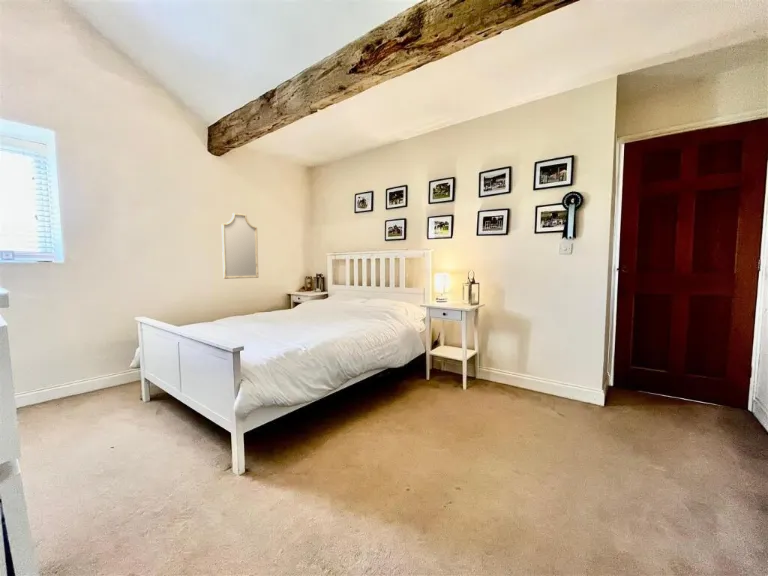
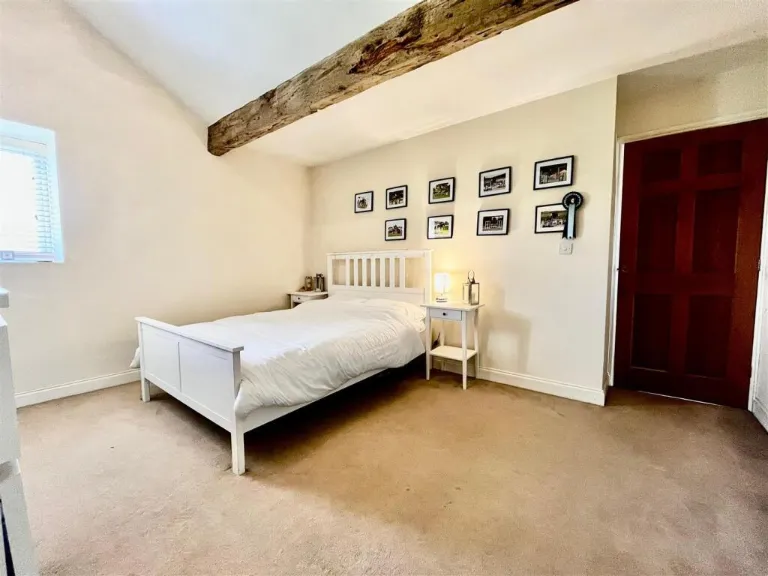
- home mirror [221,212,259,280]
